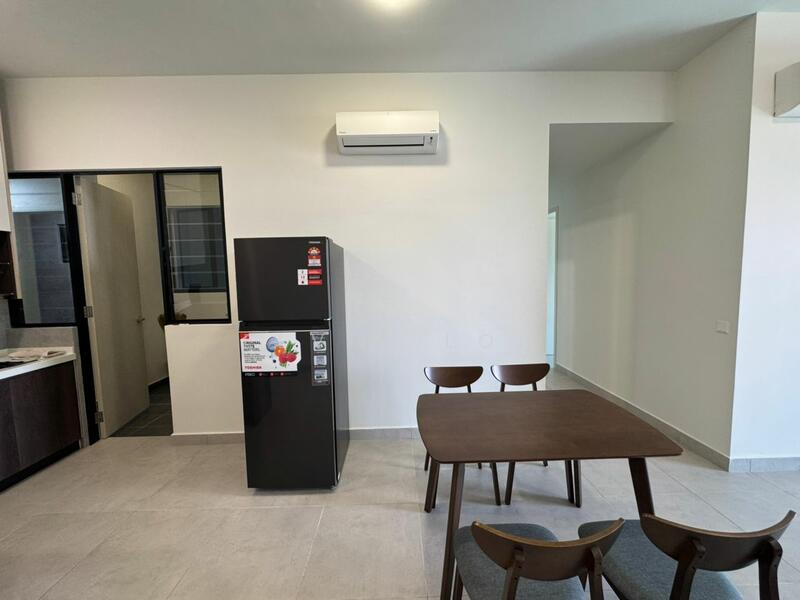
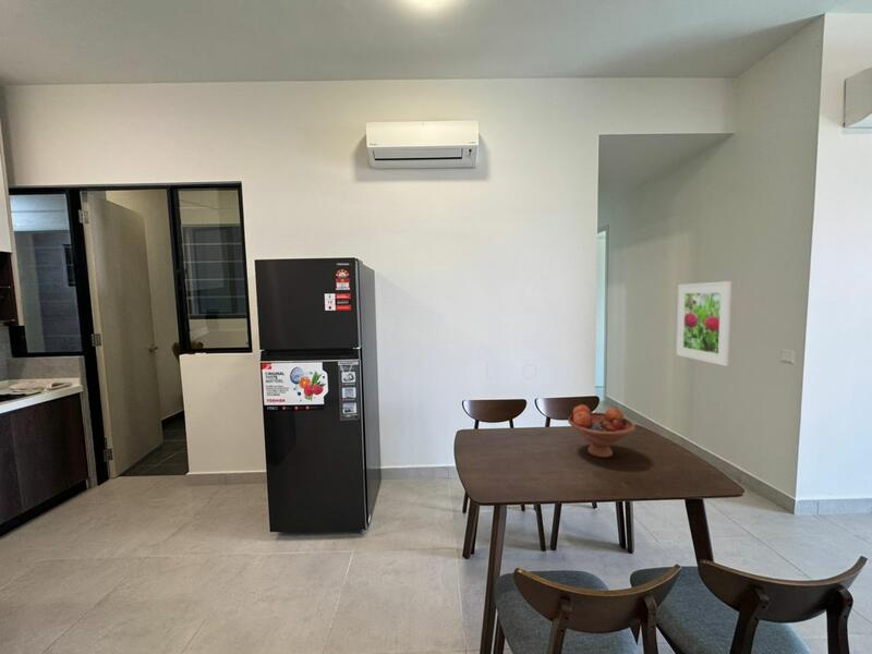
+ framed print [675,280,732,367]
+ fruit bowl [567,403,637,459]
